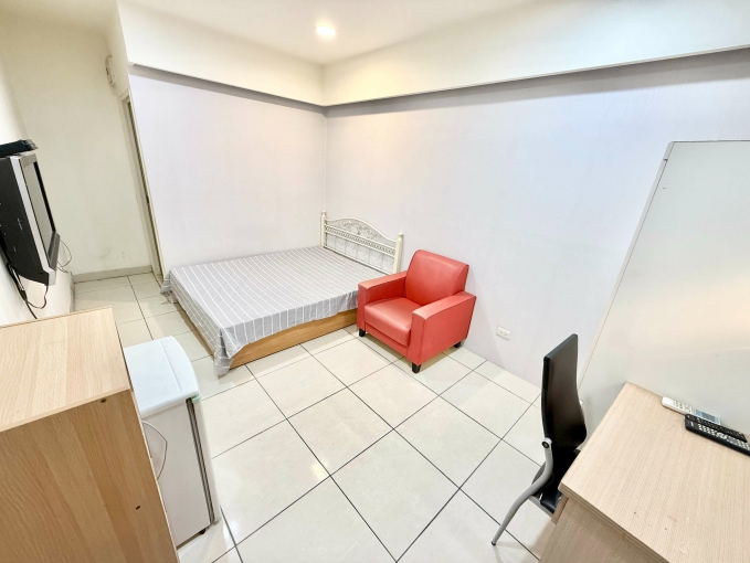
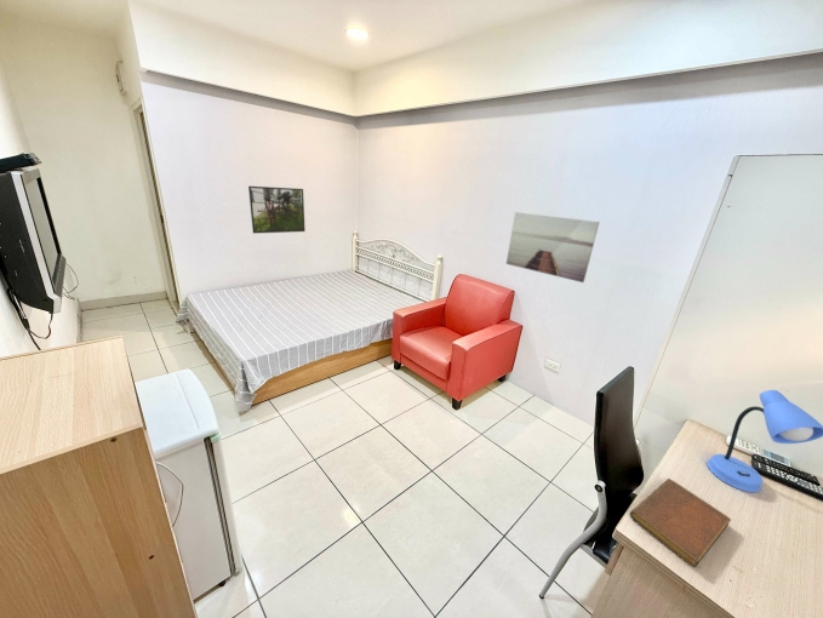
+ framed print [247,185,307,235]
+ wall art [505,211,601,284]
+ desk lamp [705,389,823,493]
+ notebook [629,477,732,568]
